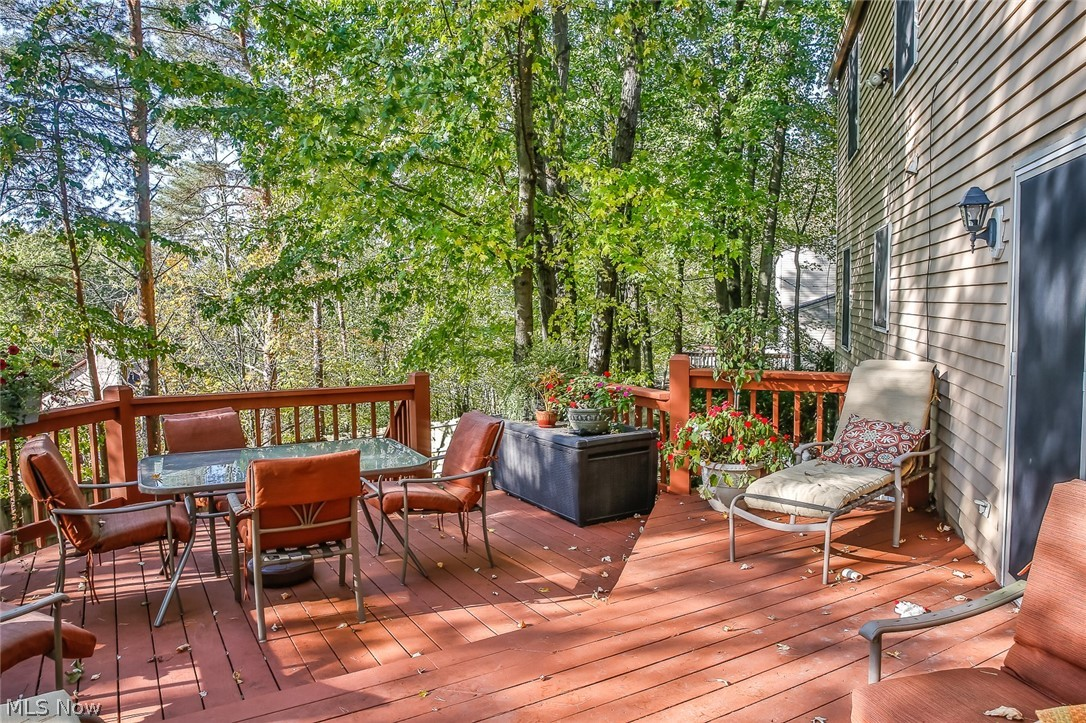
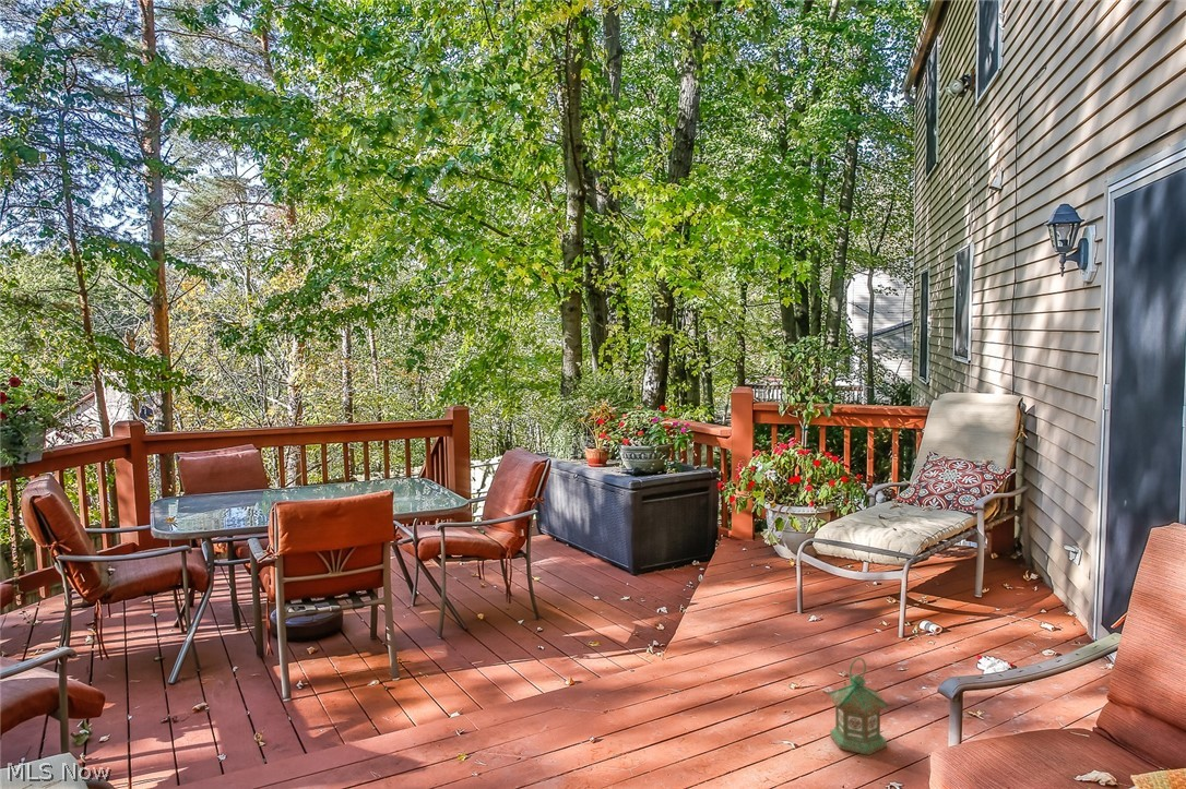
+ lantern [822,657,894,756]
